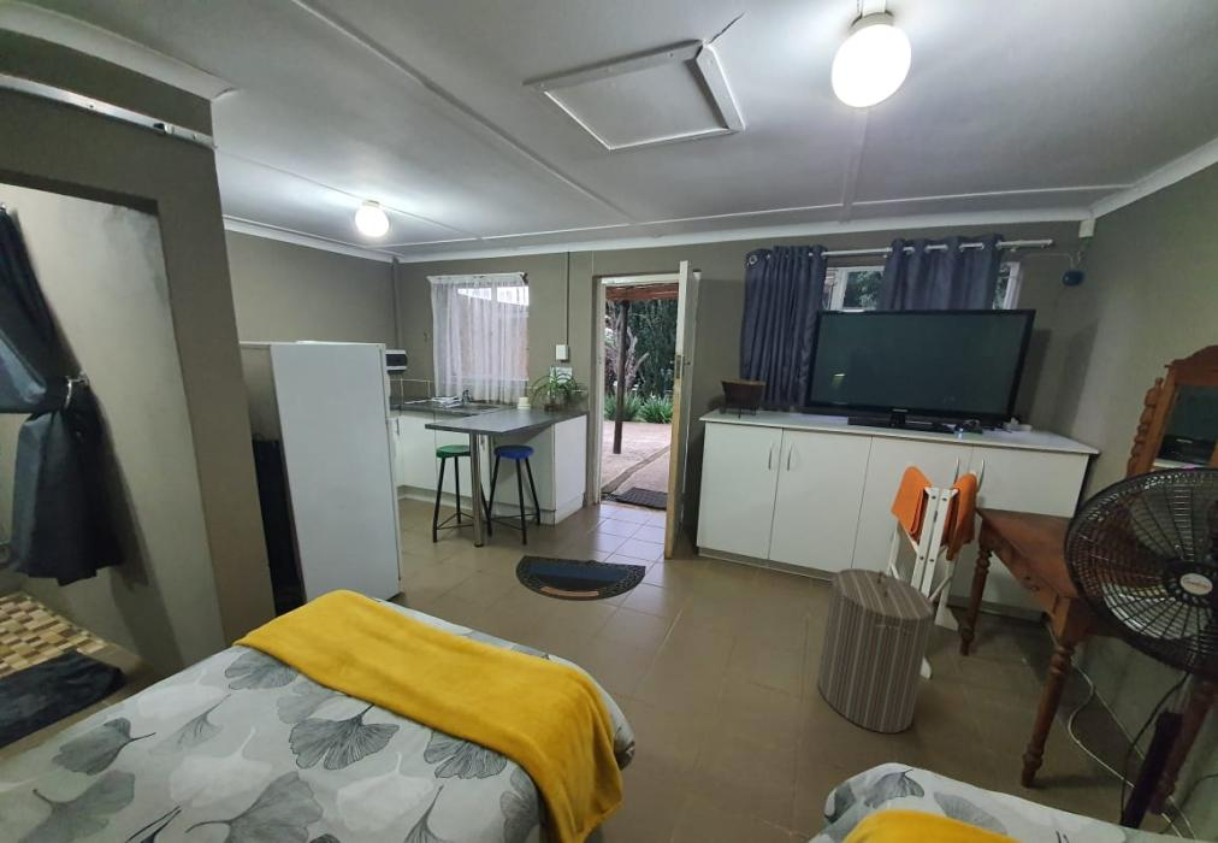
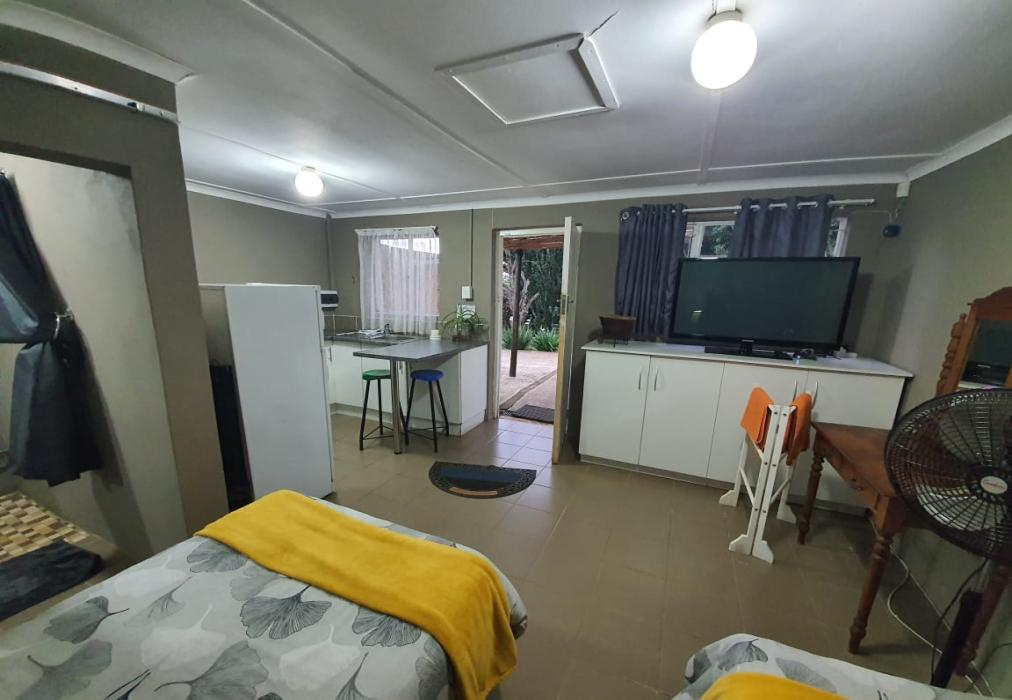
- laundry hamper [817,567,935,735]
